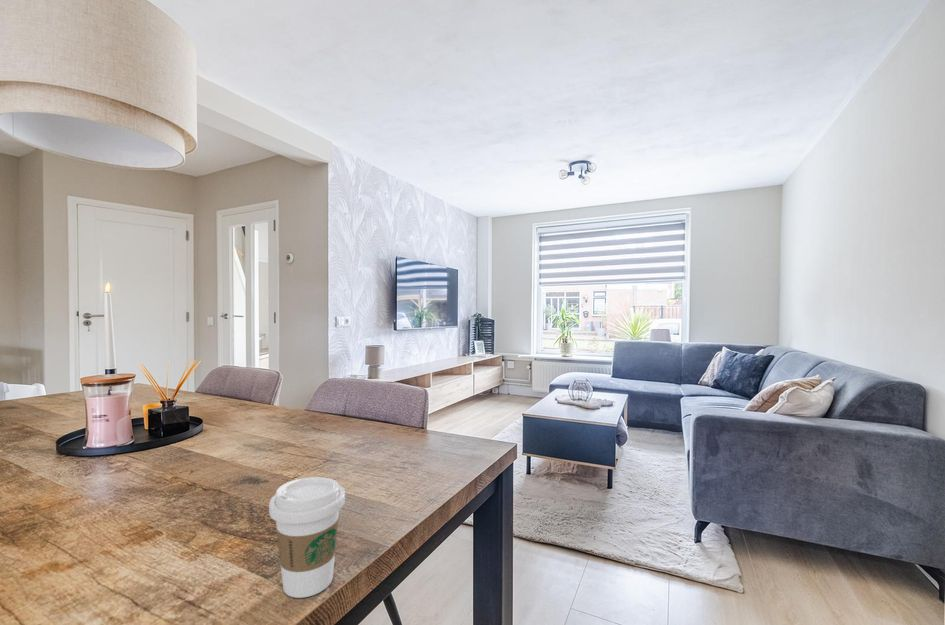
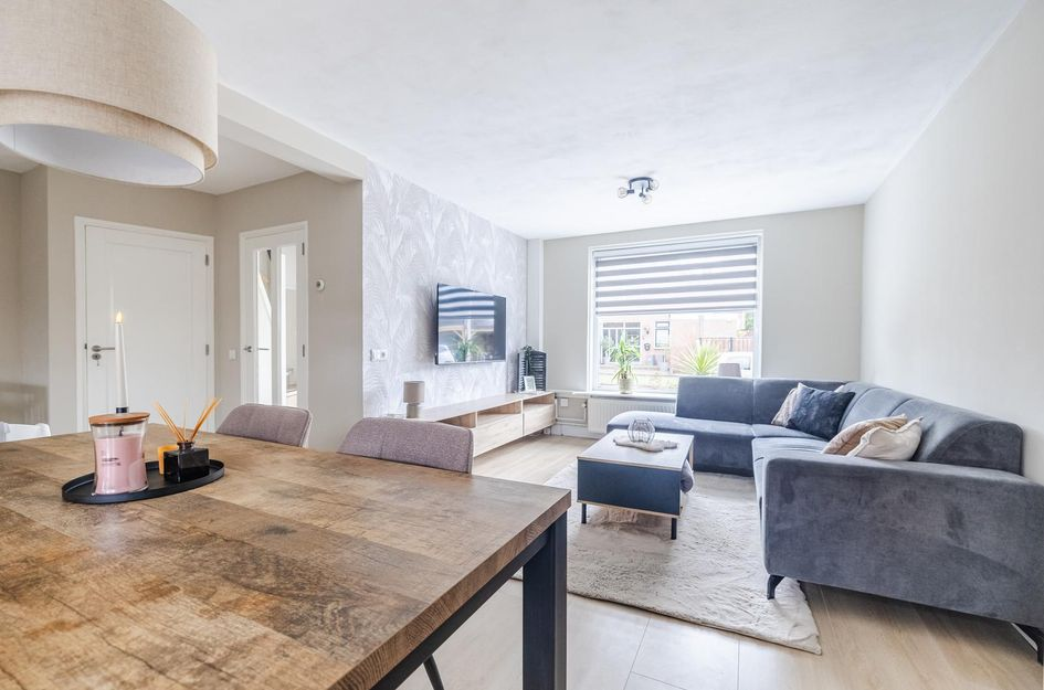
- coffee cup [268,476,346,599]
